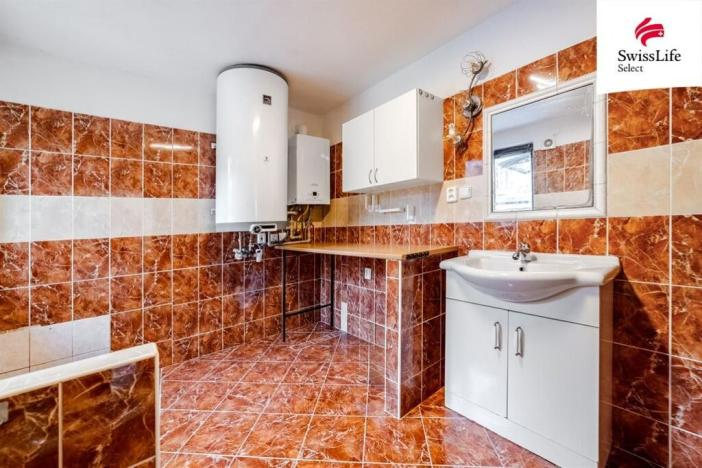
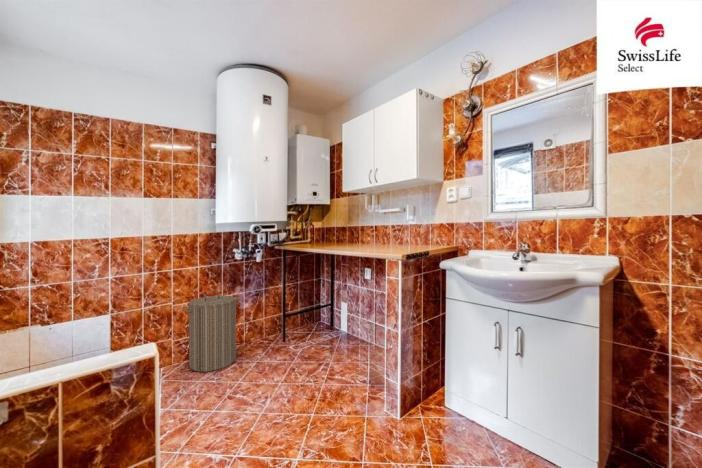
+ laundry hamper [182,289,241,373]
